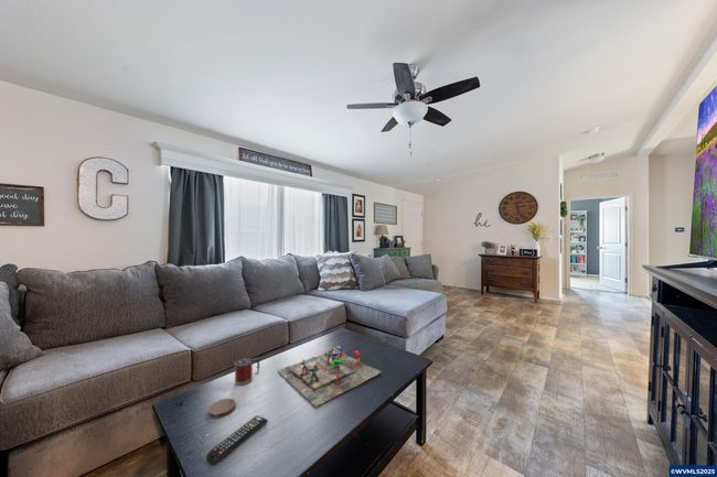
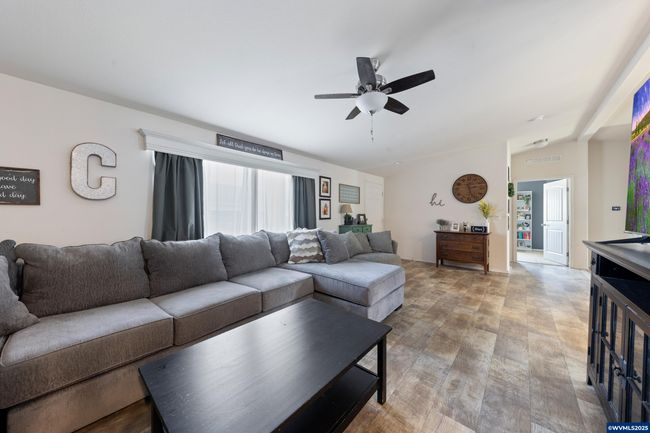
- board game [276,343,382,408]
- coaster [207,398,237,419]
- remote control [205,414,269,466]
- mug [233,356,260,386]
